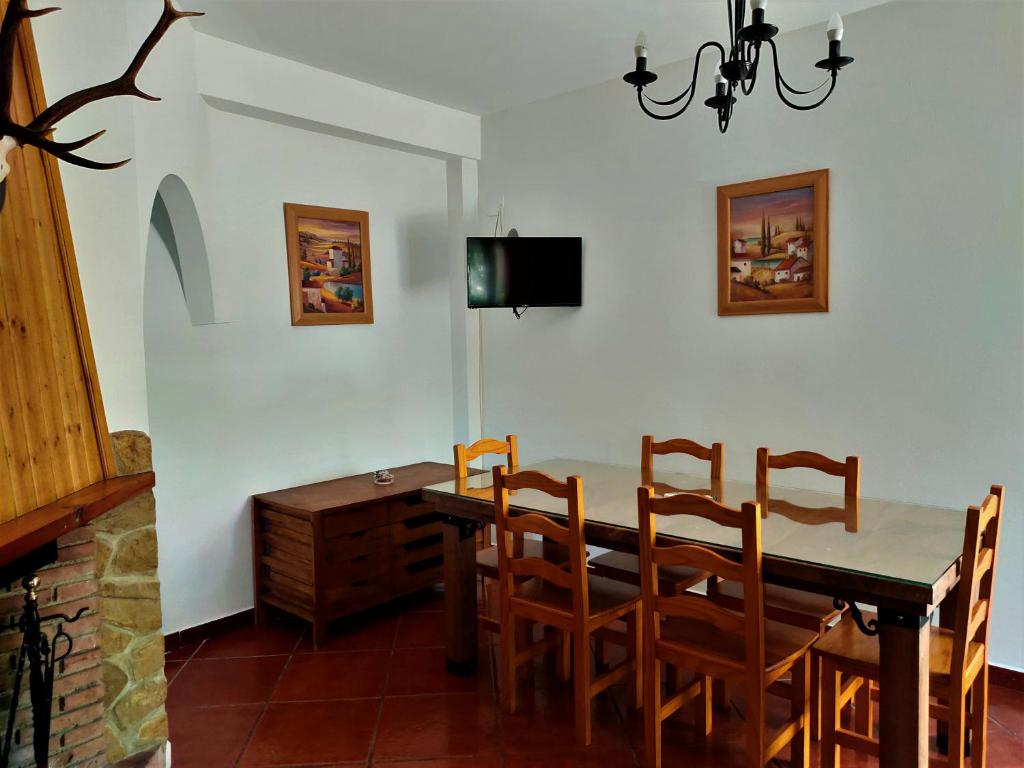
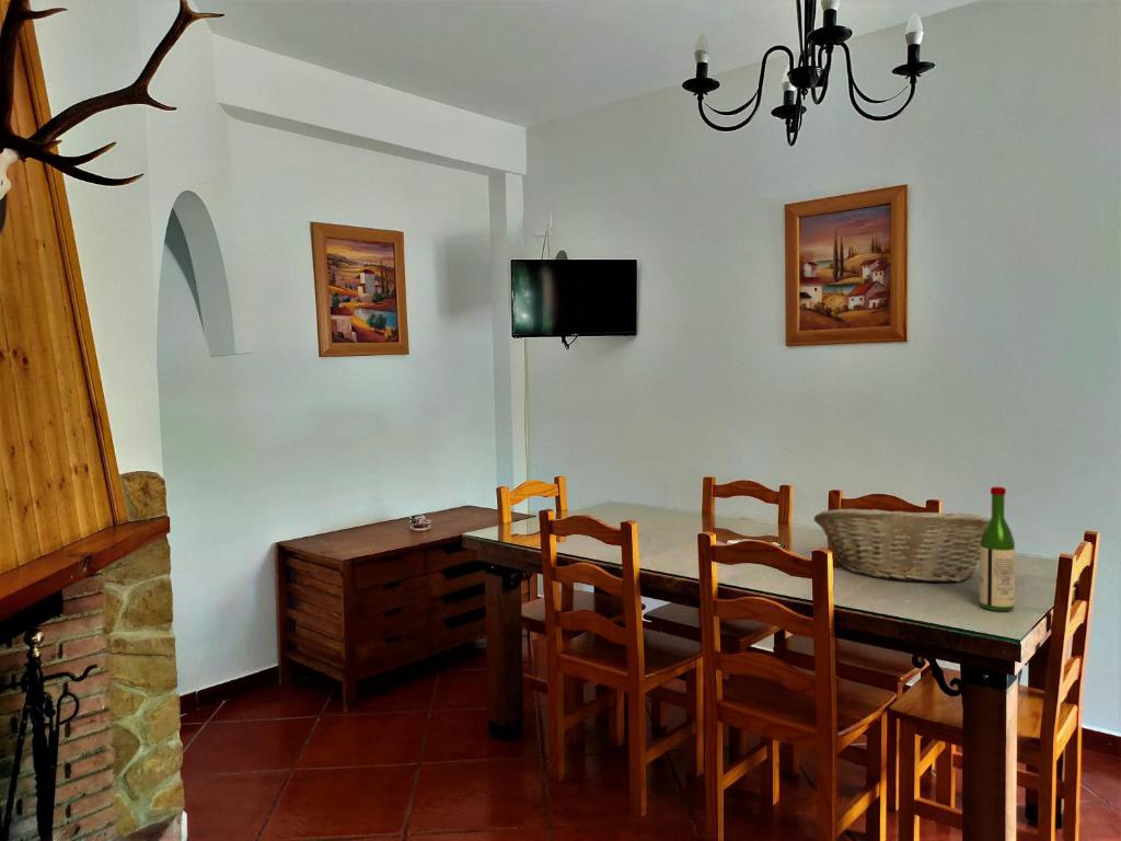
+ wine bottle [979,486,1016,612]
+ fruit basket [812,505,991,584]
